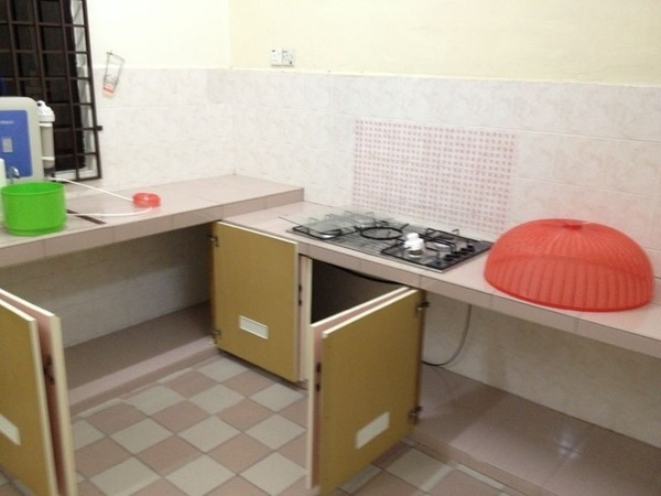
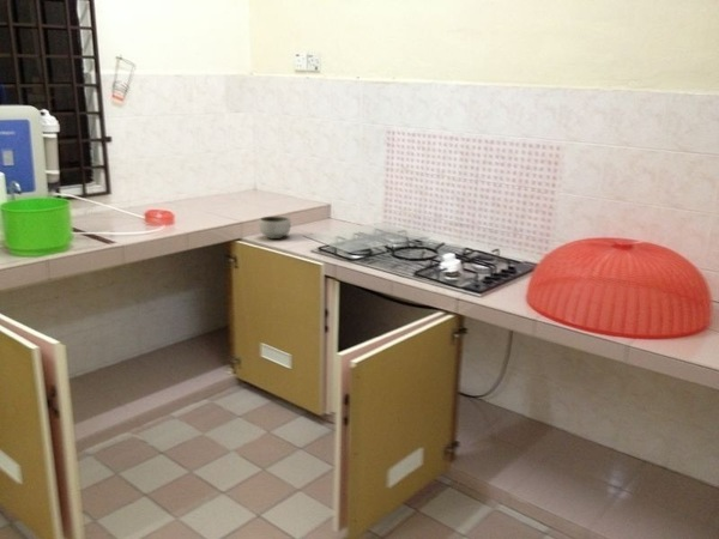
+ bowl [258,216,291,240]
